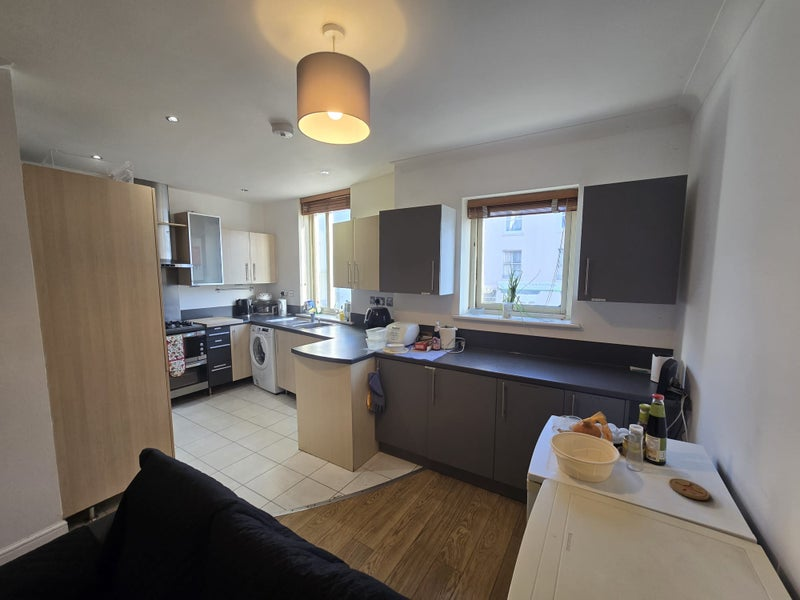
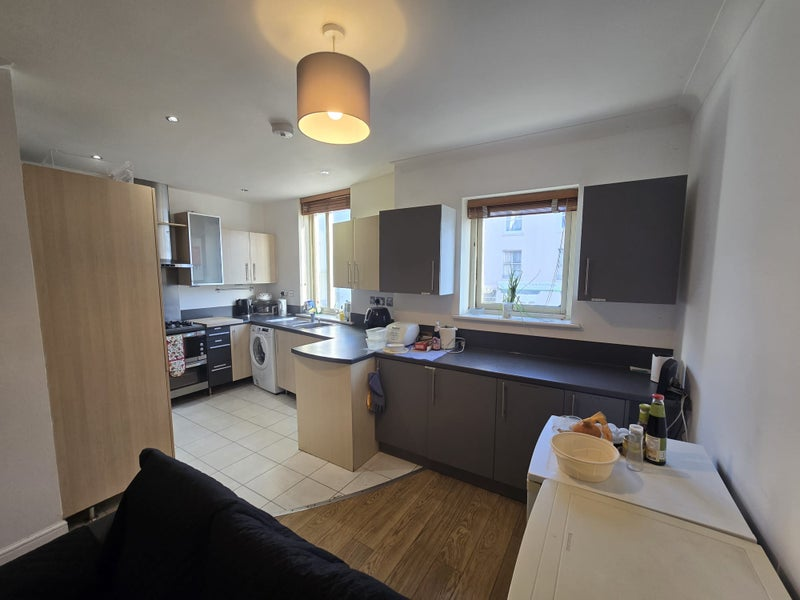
- coaster [668,477,711,501]
